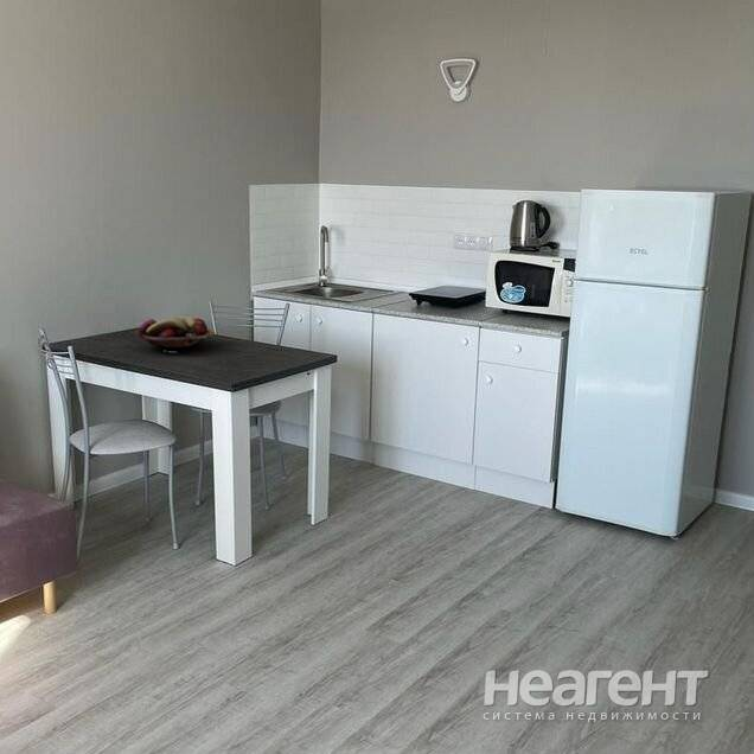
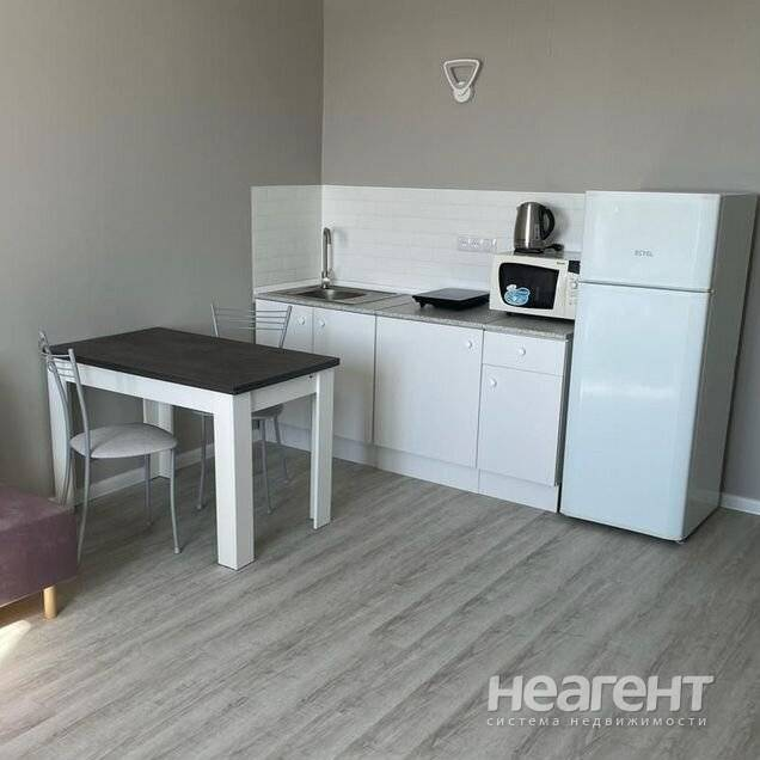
- fruit basket [134,315,215,351]
